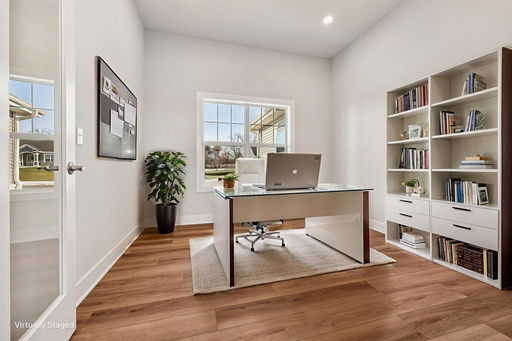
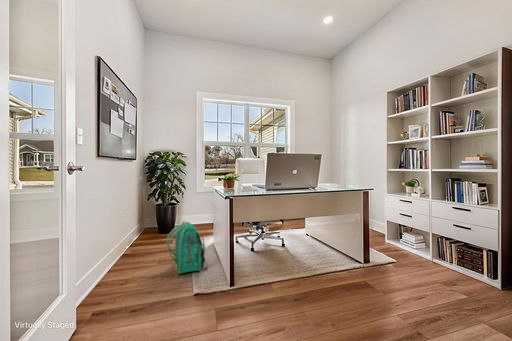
+ backpack [166,220,209,278]
